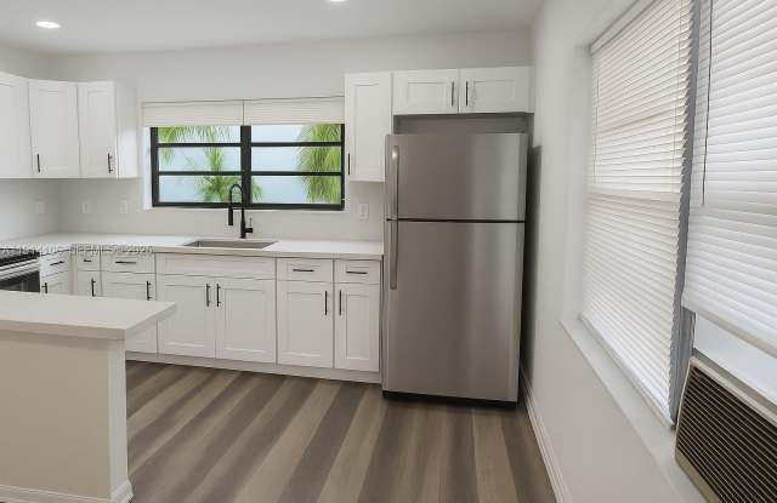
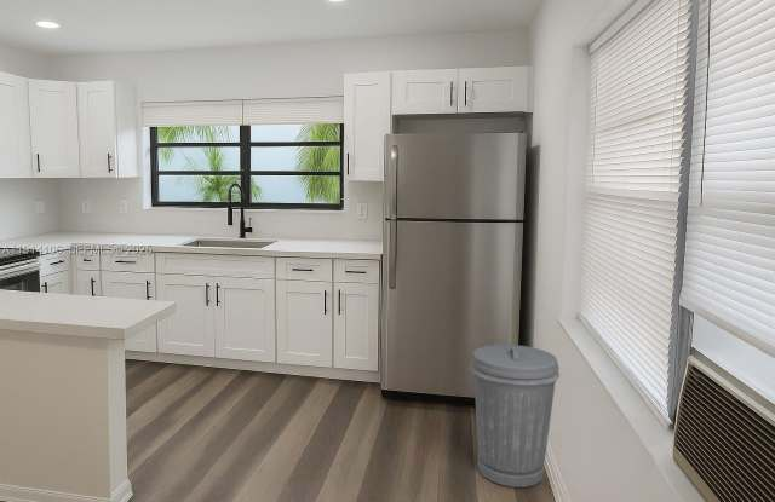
+ trash can [469,344,561,489]
